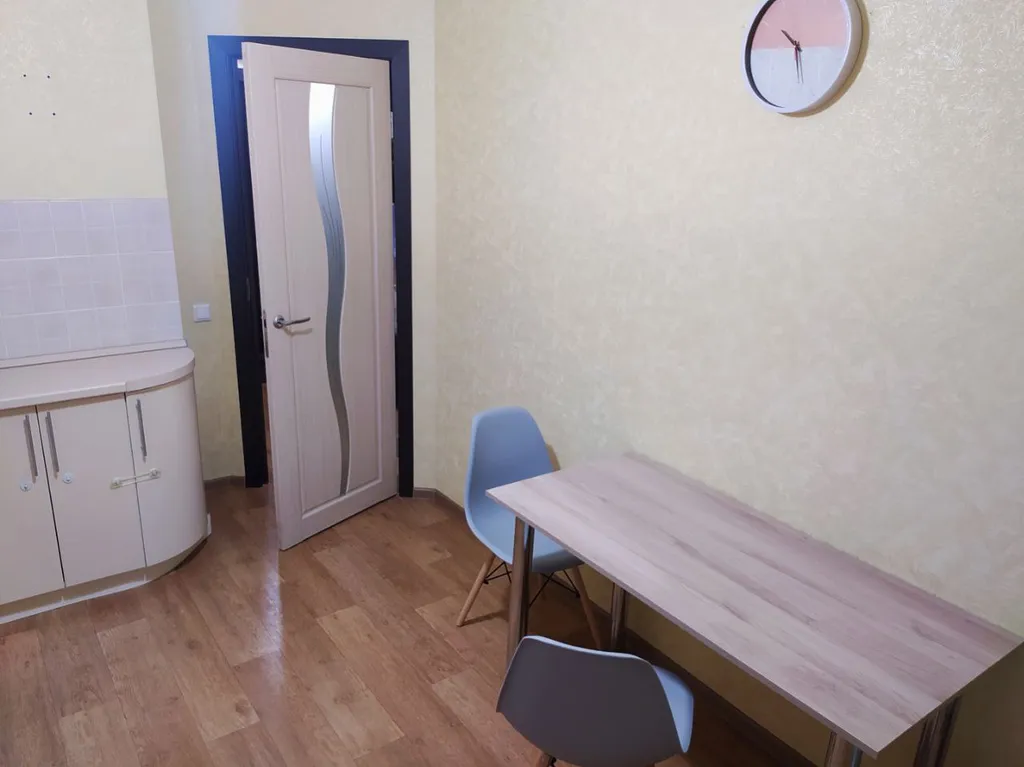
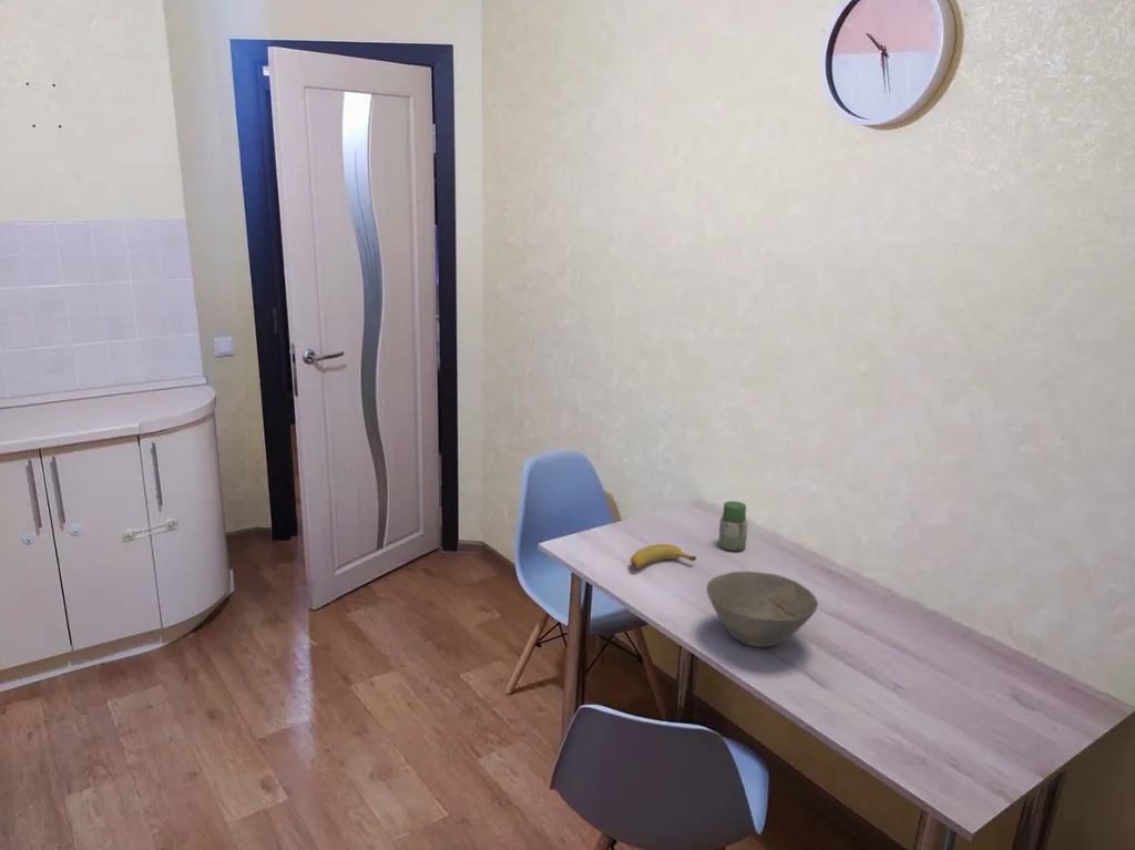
+ bowl [705,571,819,648]
+ banana [630,543,697,570]
+ jar [717,500,749,552]
